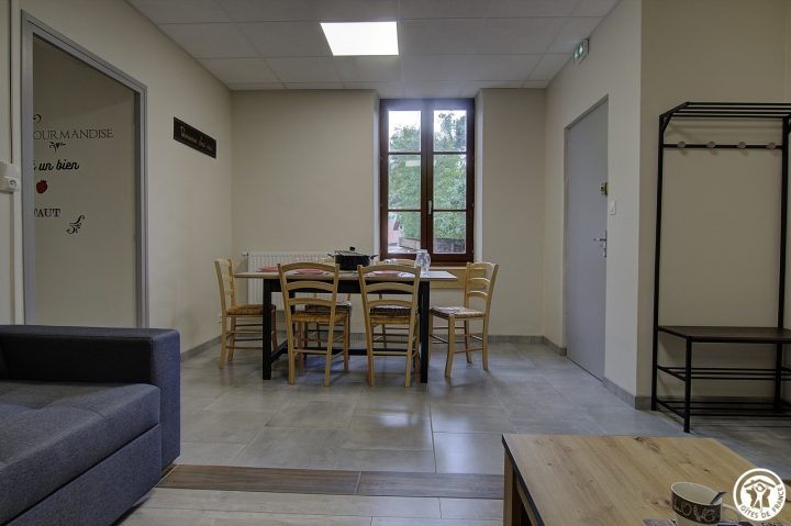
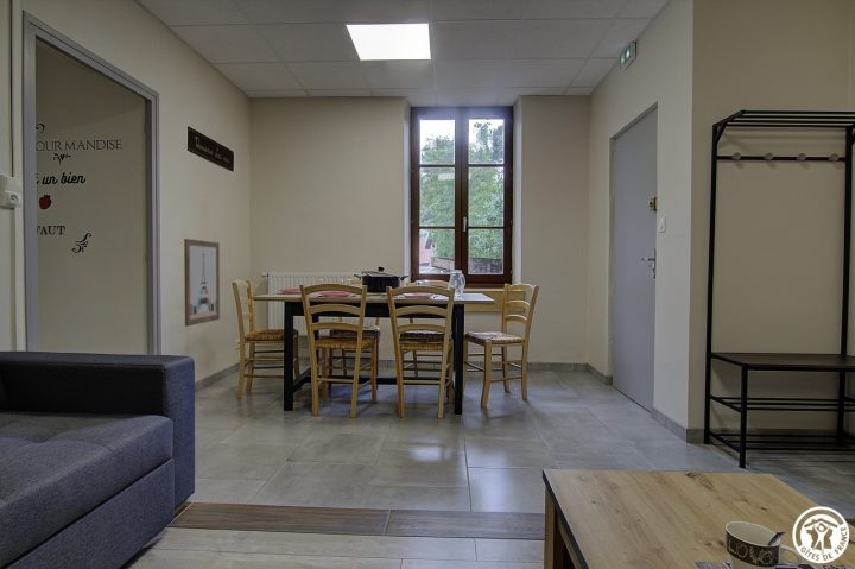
+ wall art [183,238,221,328]
